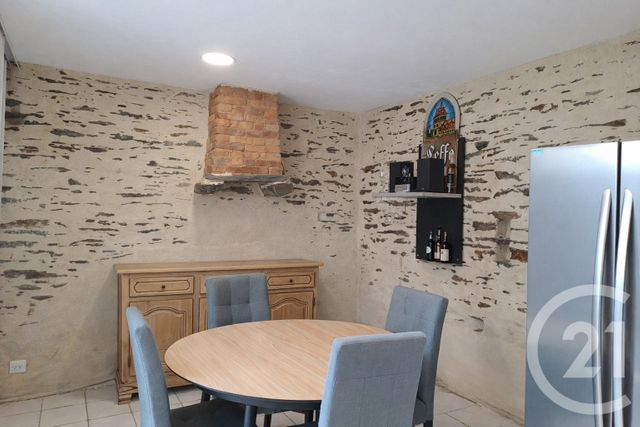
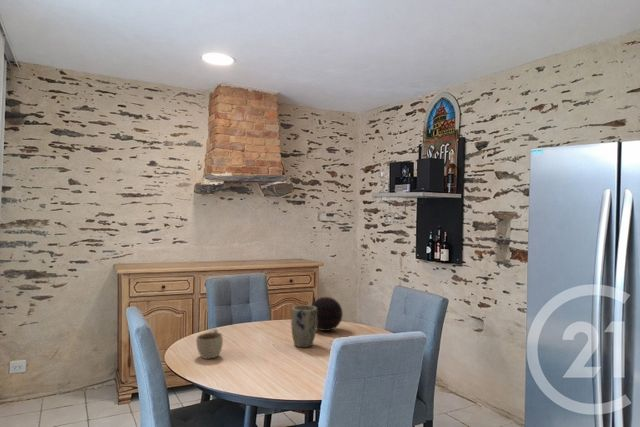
+ decorative orb [310,296,344,332]
+ plant pot [290,304,317,349]
+ cup [195,328,224,360]
